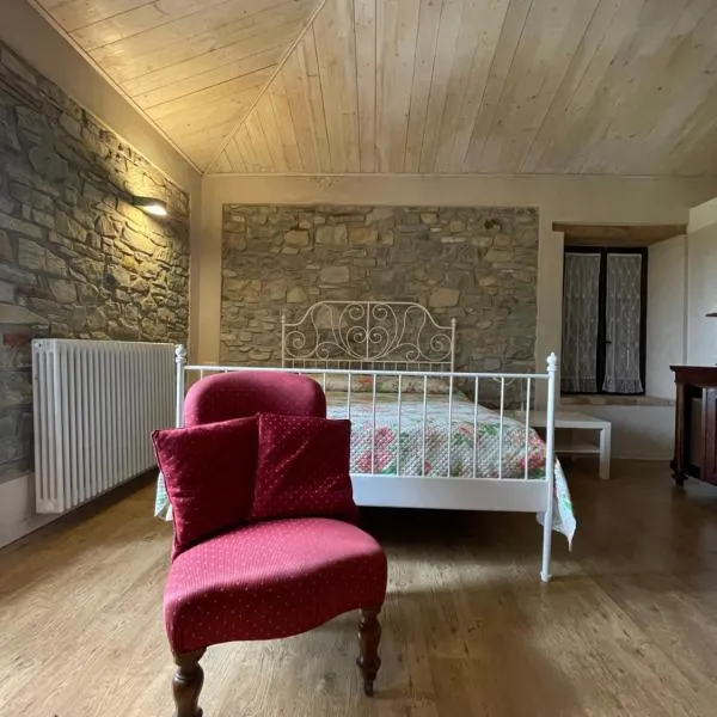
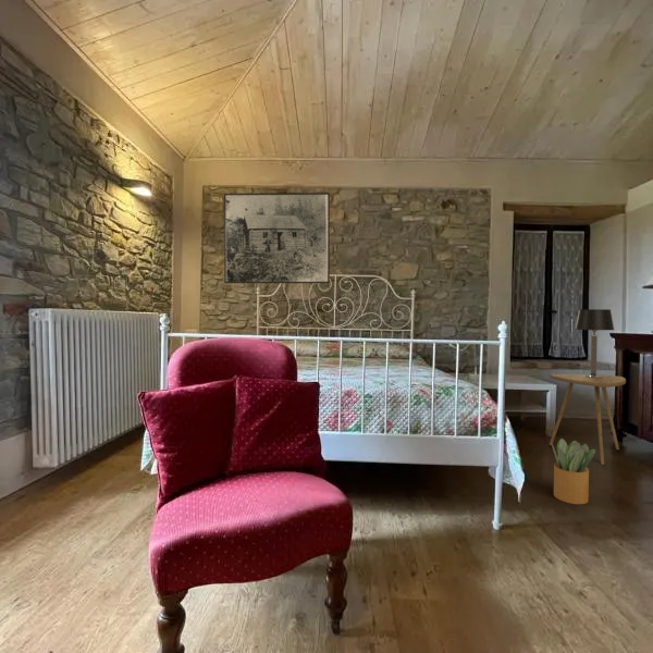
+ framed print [223,192,331,284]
+ side table [549,373,627,466]
+ potted plant [550,438,596,505]
+ table lamp [575,308,615,378]
